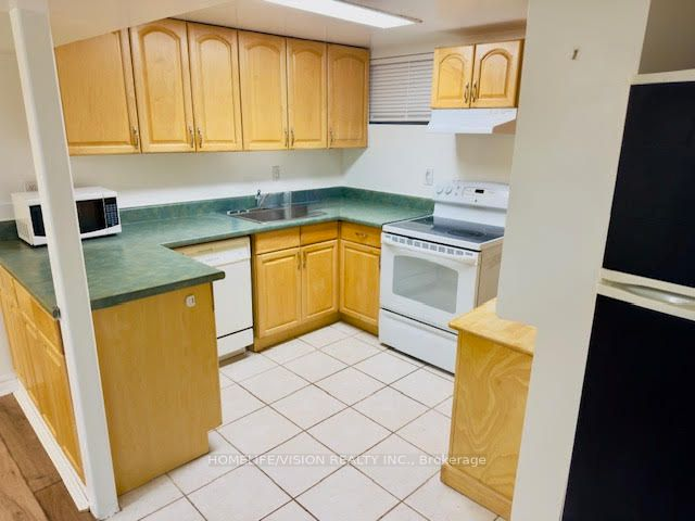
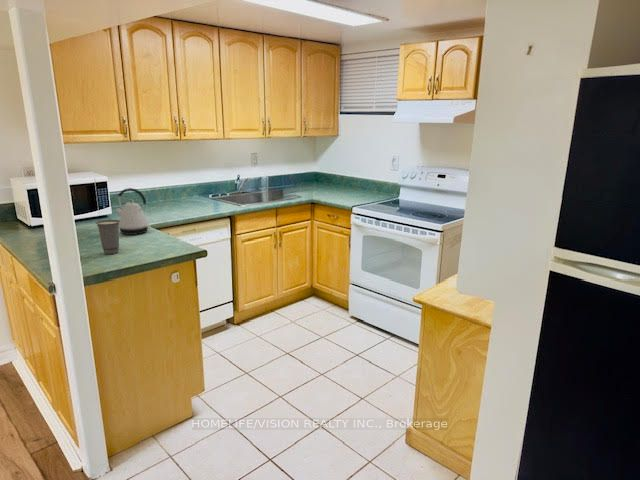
+ kettle [114,187,151,236]
+ cup [94,219,121,255]
